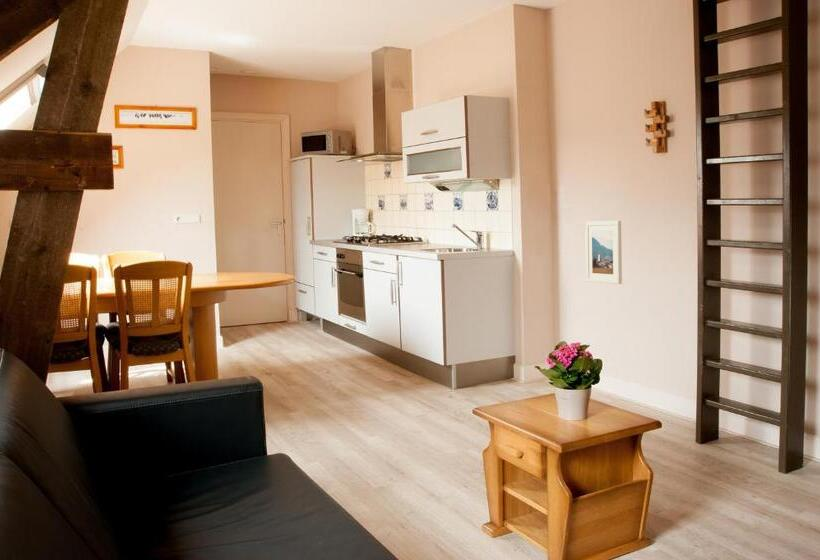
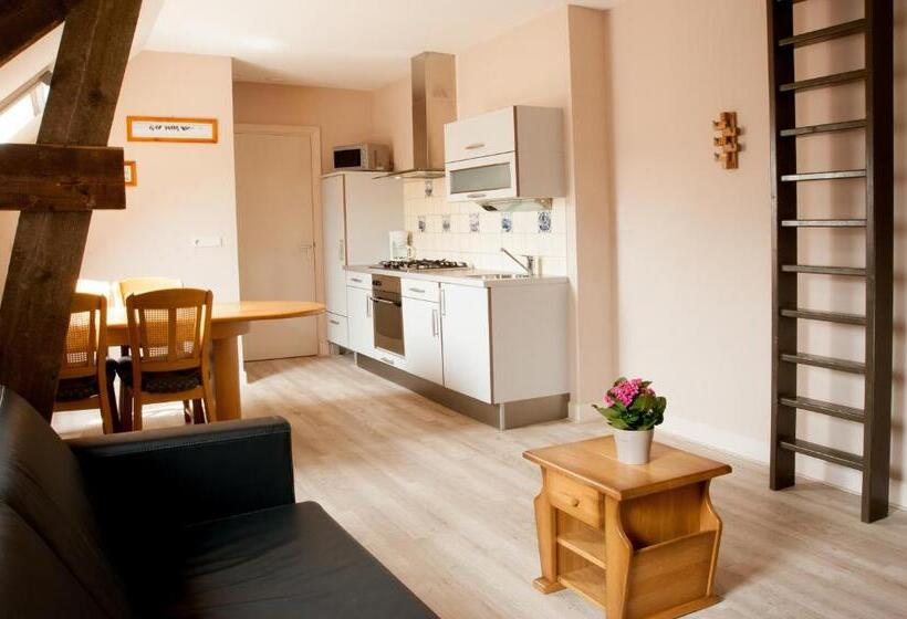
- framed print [584,220,623,285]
